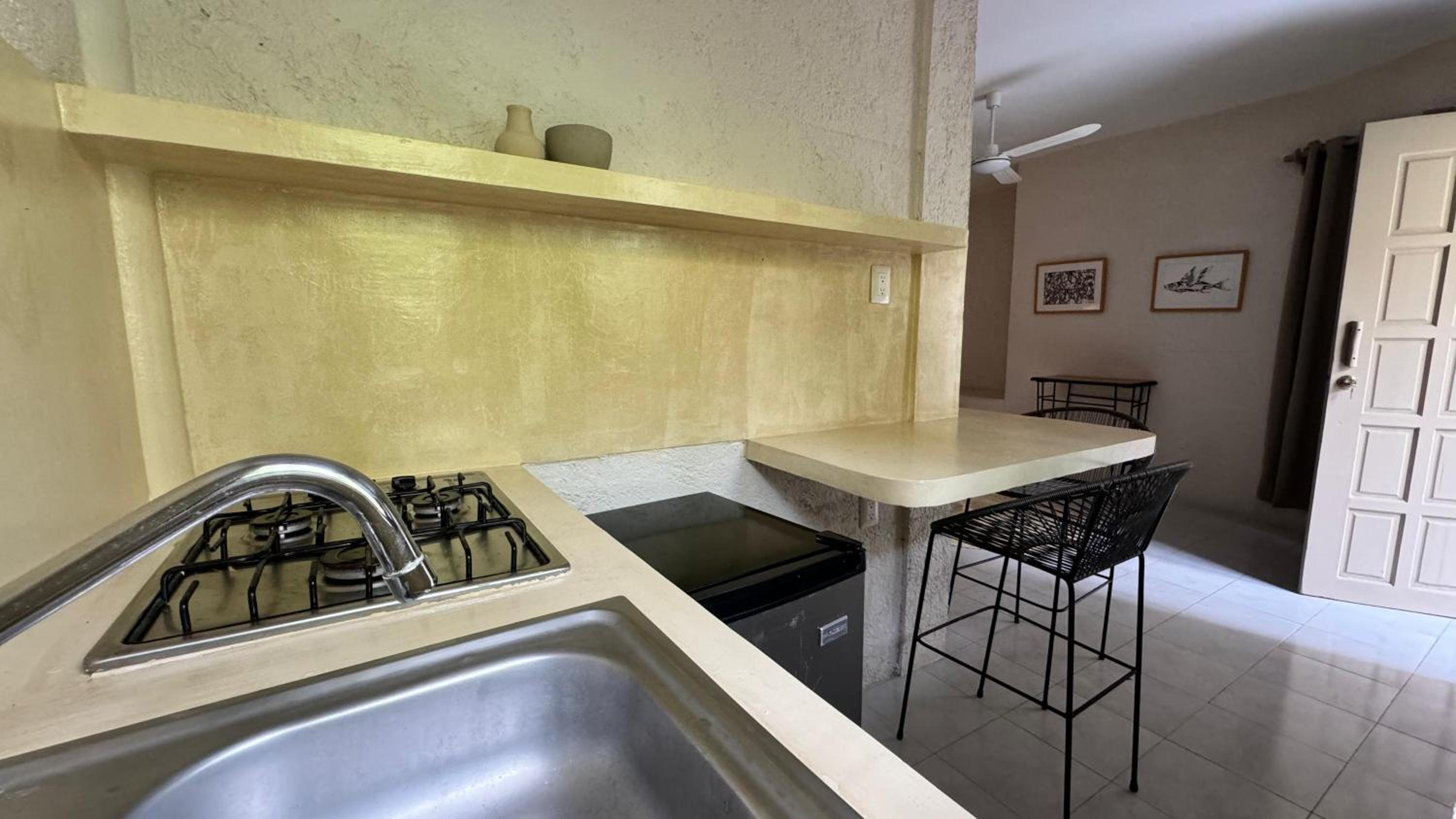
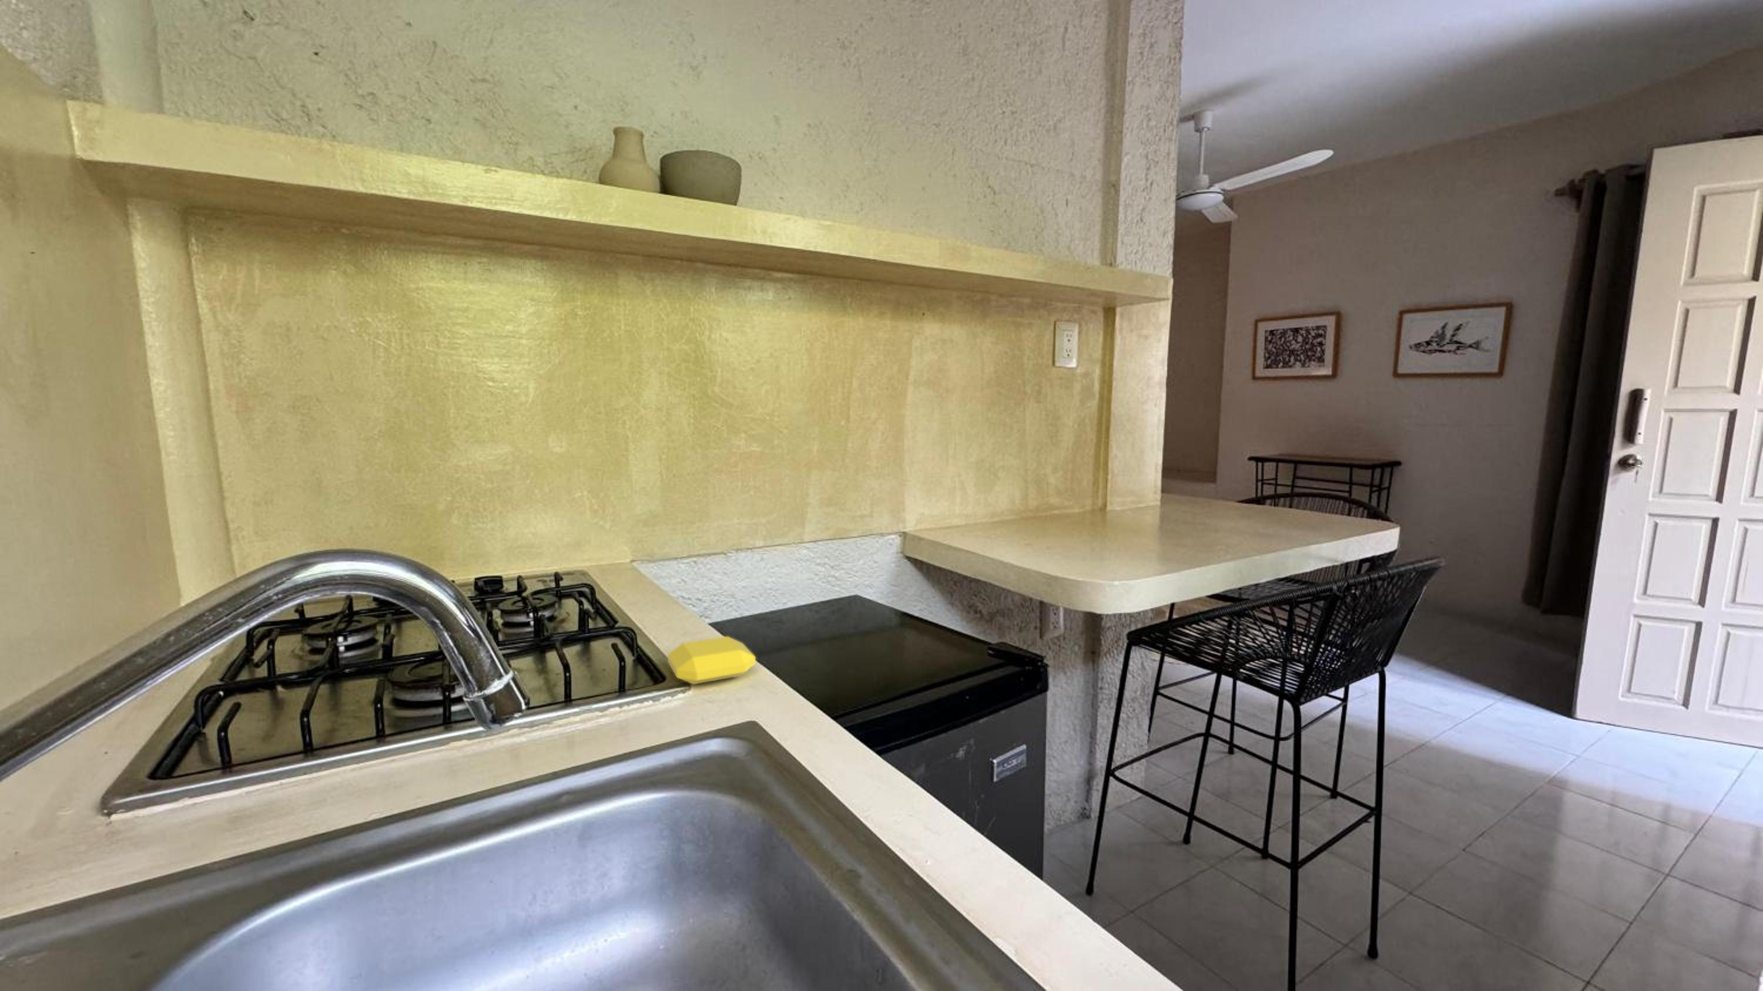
+ soap bar [667,635,757,685]
